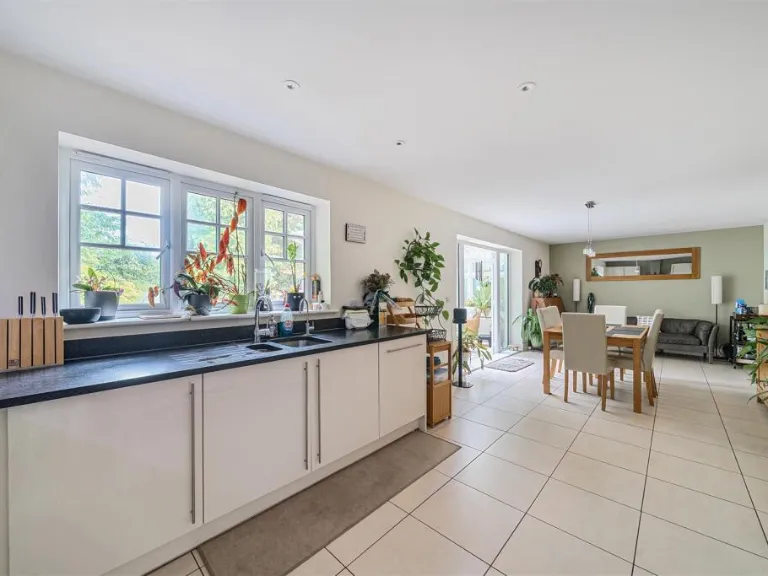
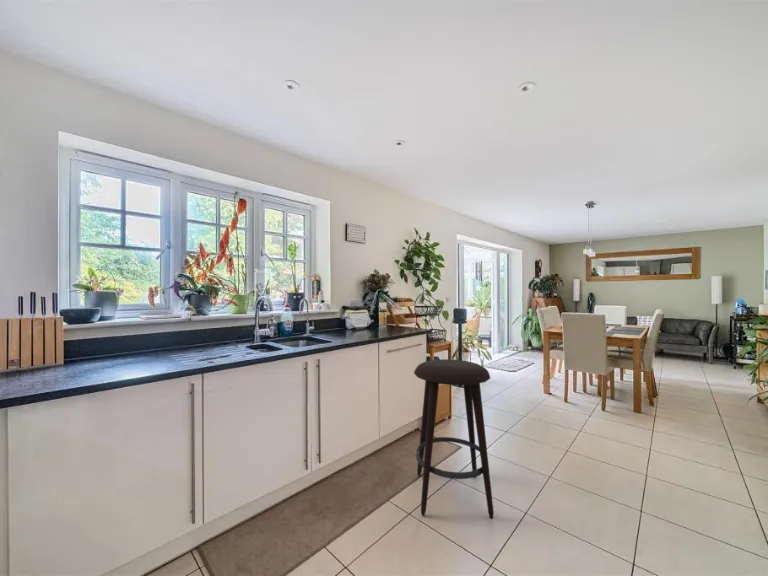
+ stool [413,358,495,519]
